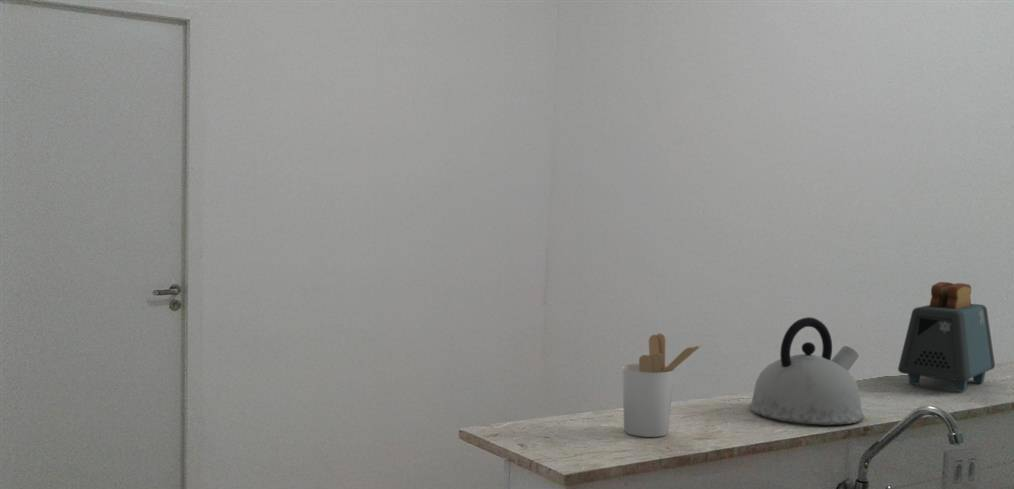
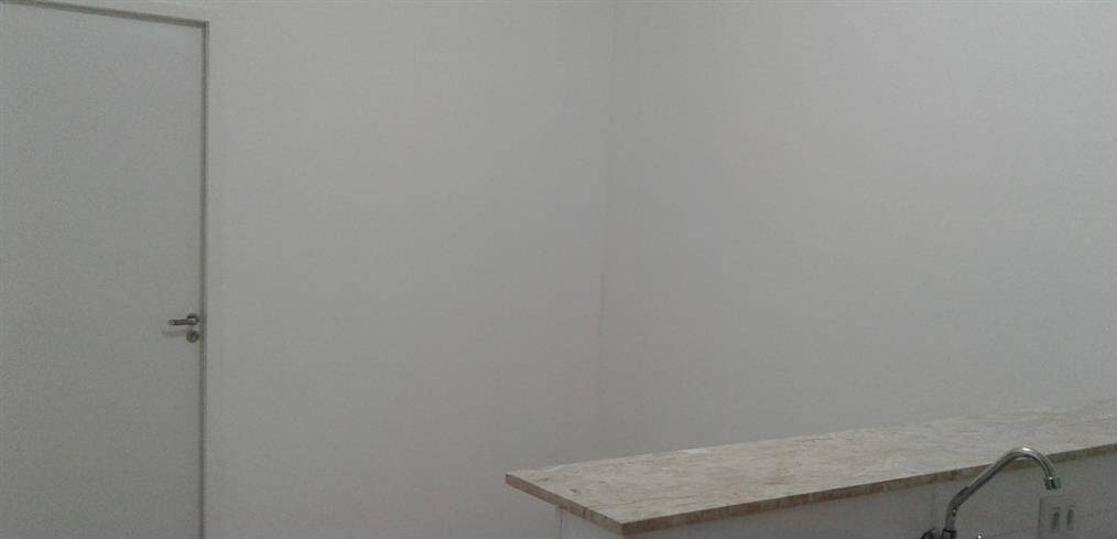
- kettle [748,316,865,426]
- utensil holder [621,333,704,438]
- toaster [897,281,996,392]
